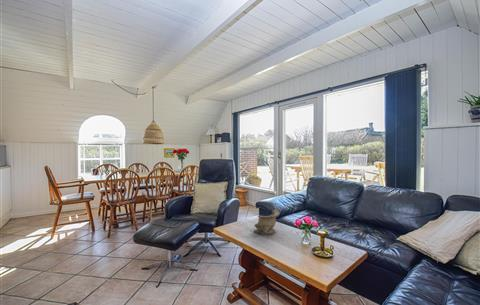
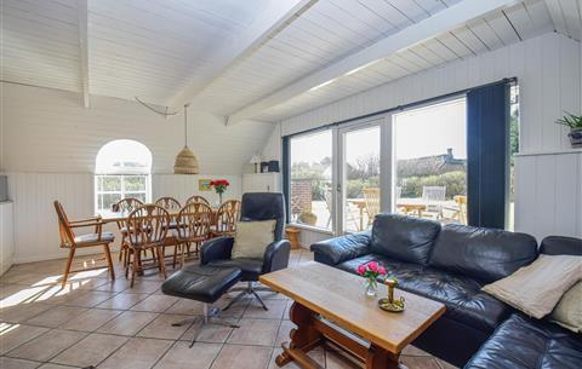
- decorative bowl [253,209,280,235]
